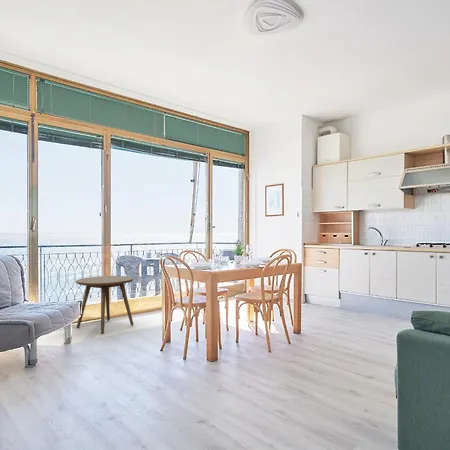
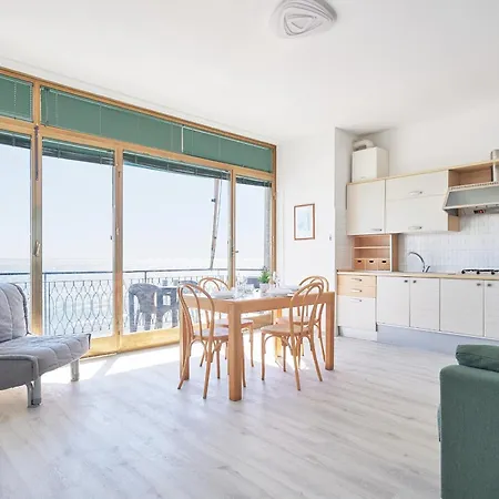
- side table [75,275,134,335]
